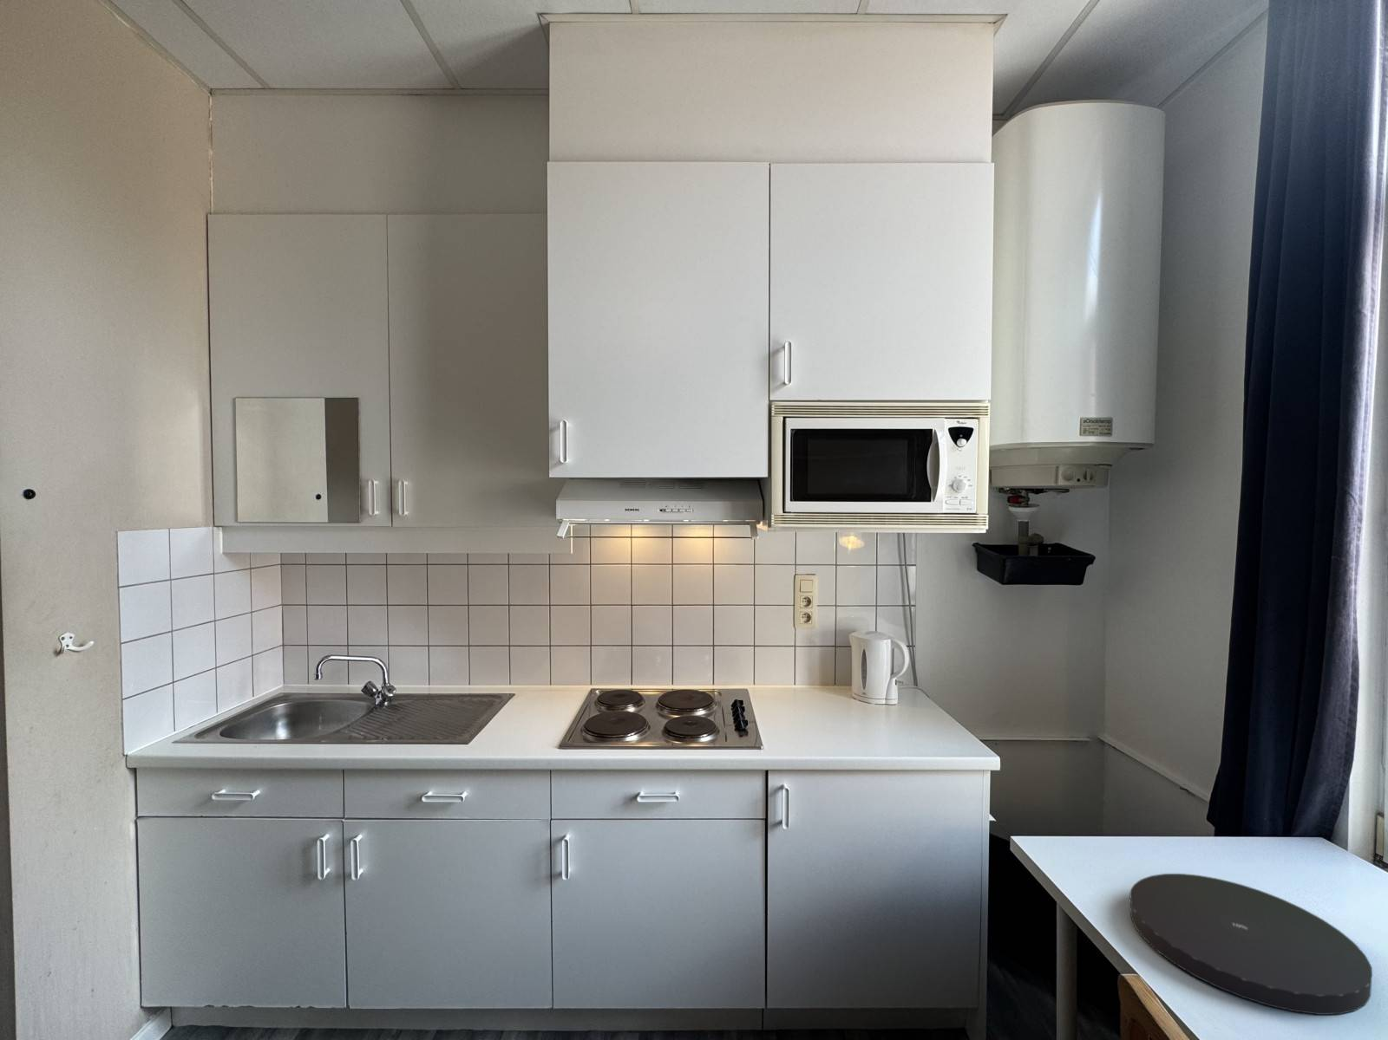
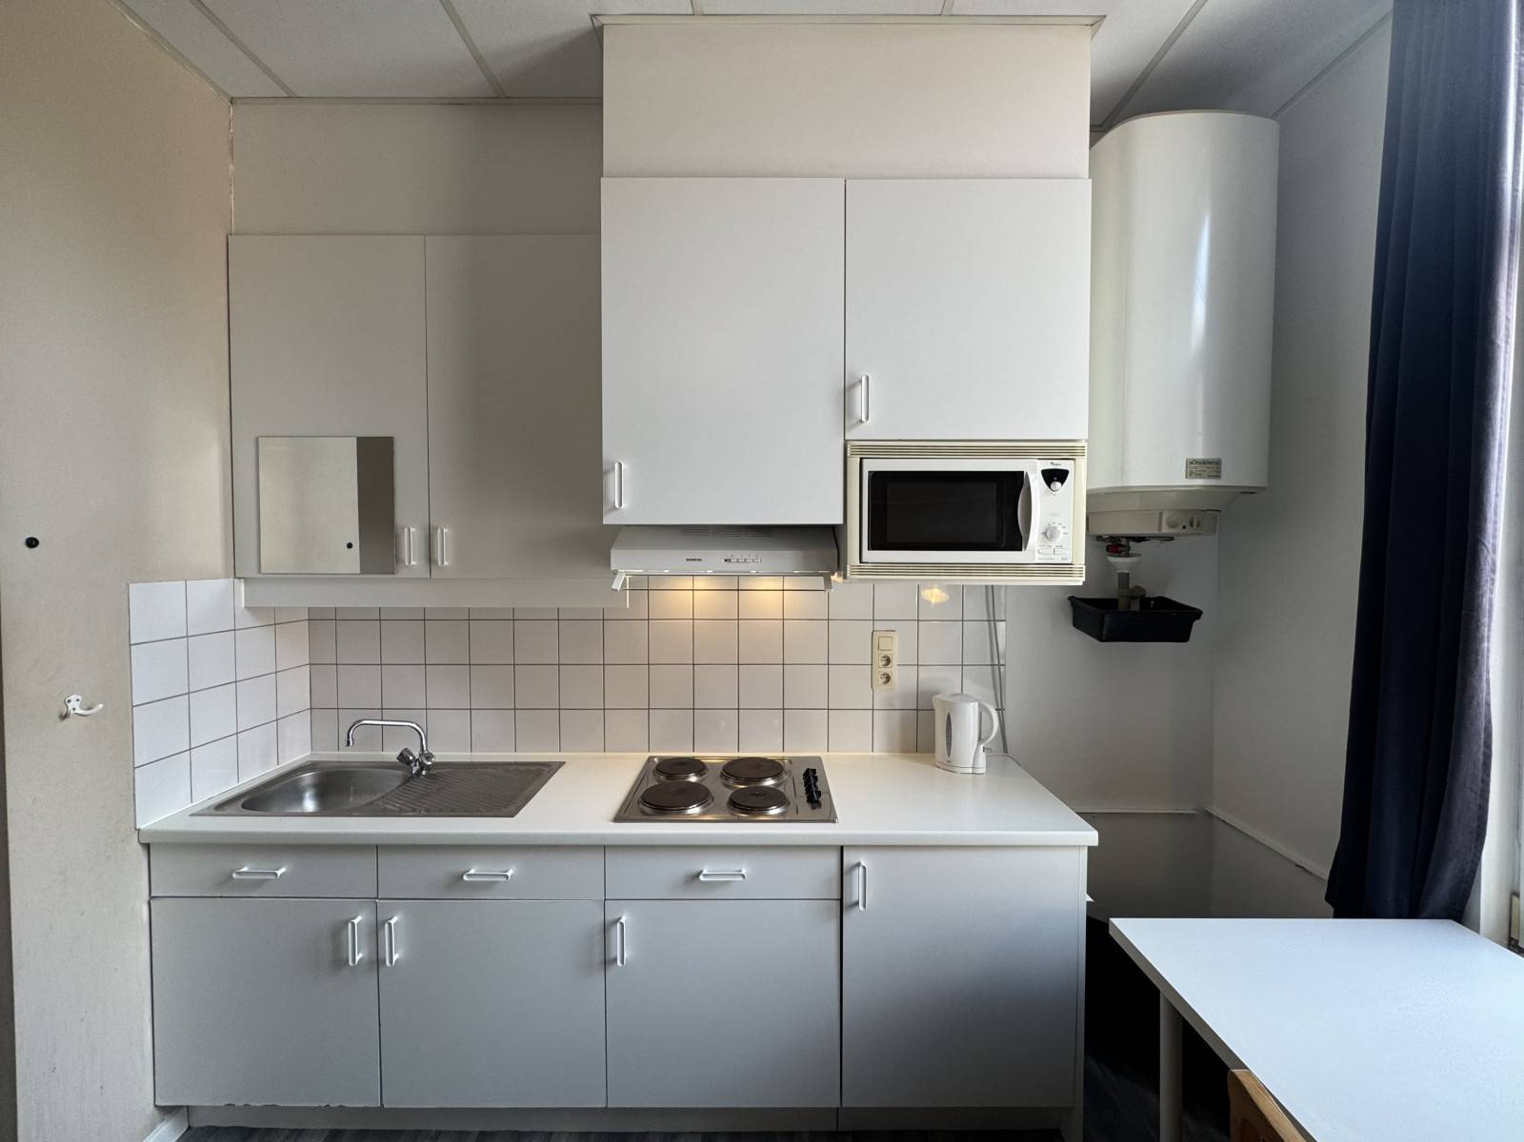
- plate [1129,873,1374,1016]
